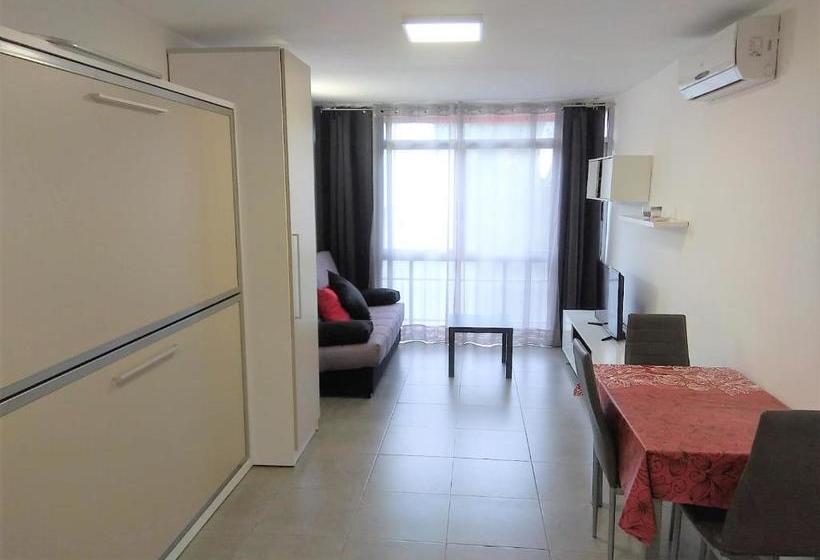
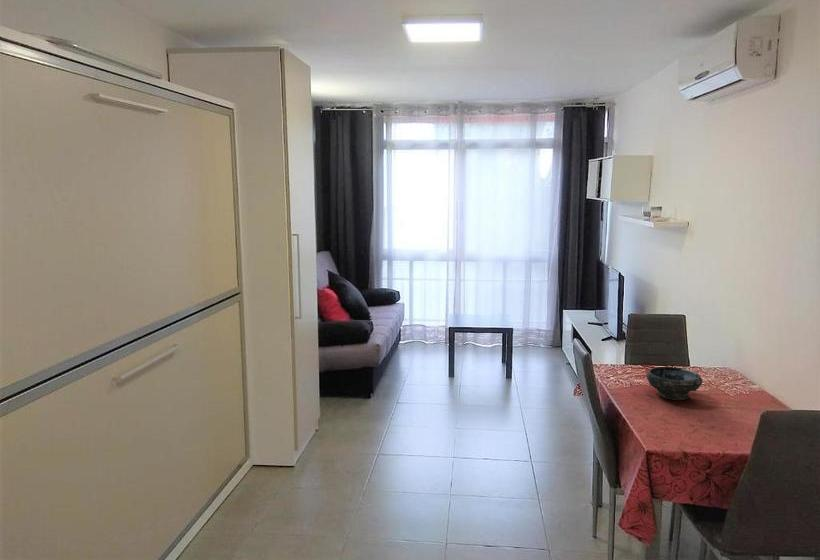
+ bowl [645,366,703,401]
